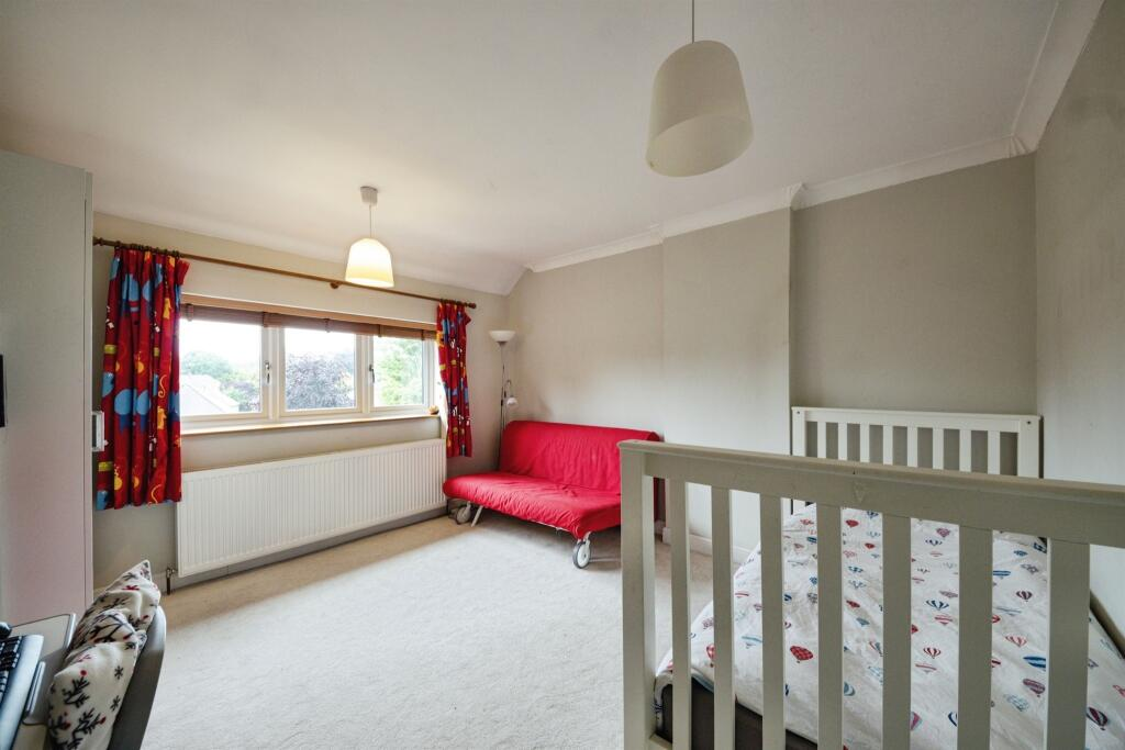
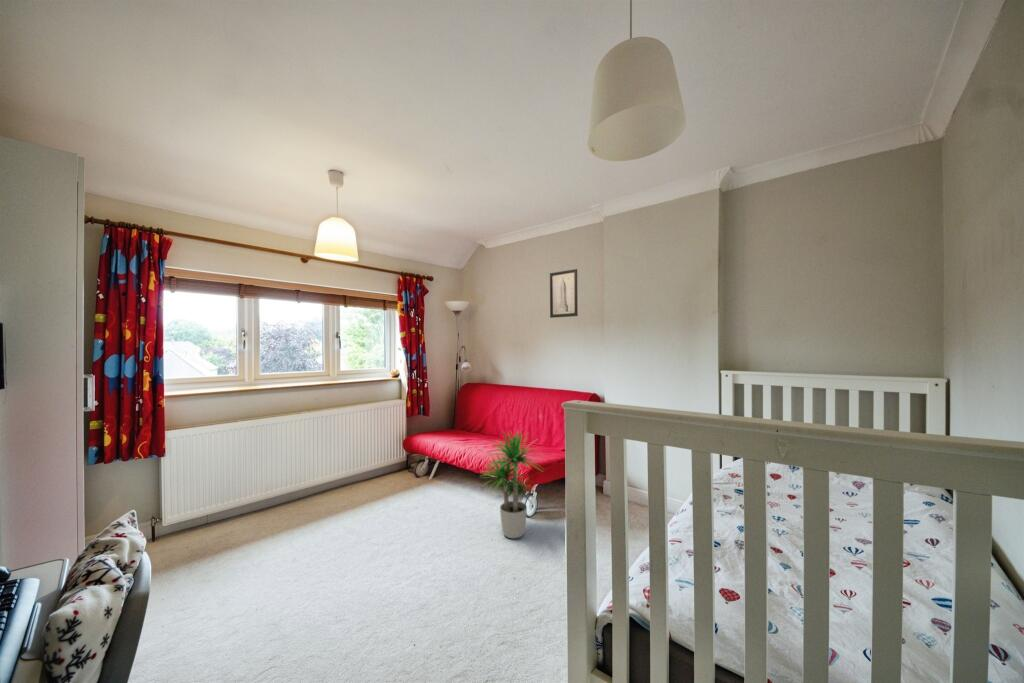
+ potted plant [480,428,545,539]
+ wall art [549,268,579,319]
